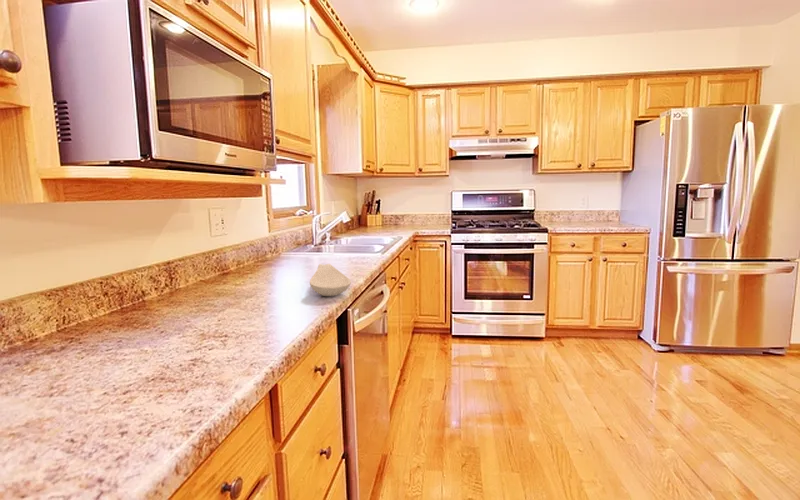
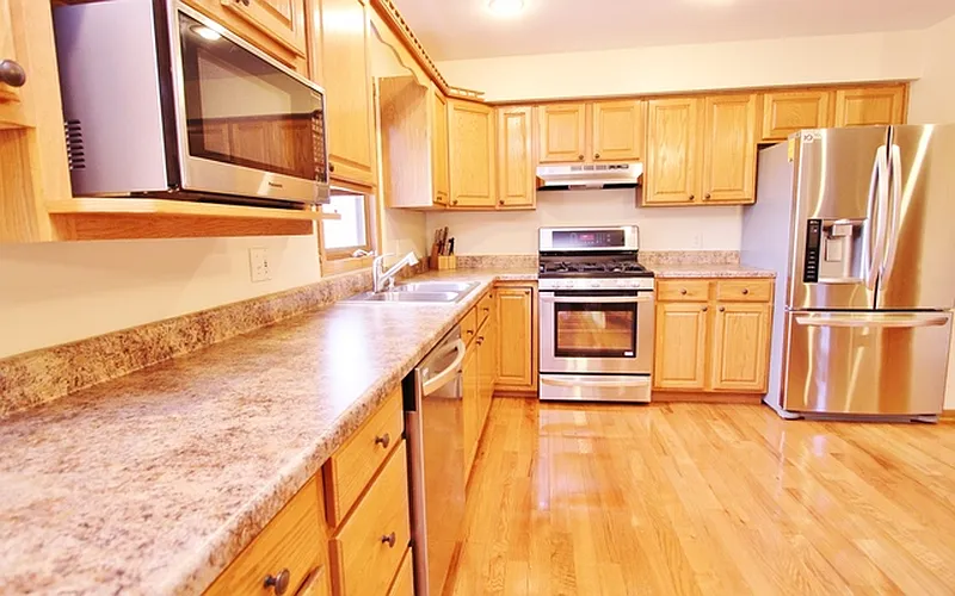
- spoon rest [309,263,352,297]
